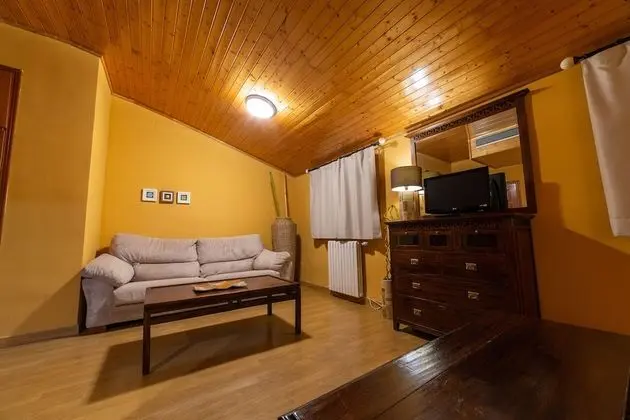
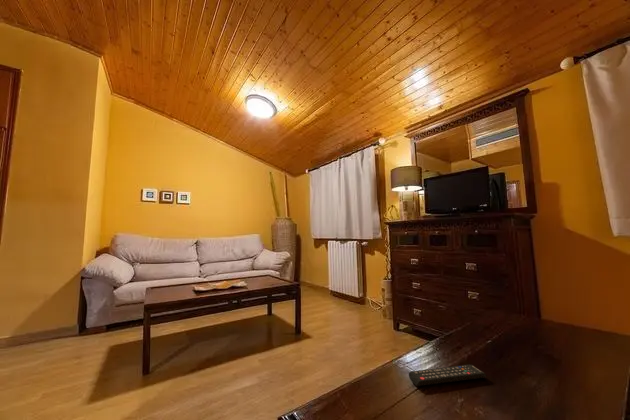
+ remote control [408,364,487,387]
